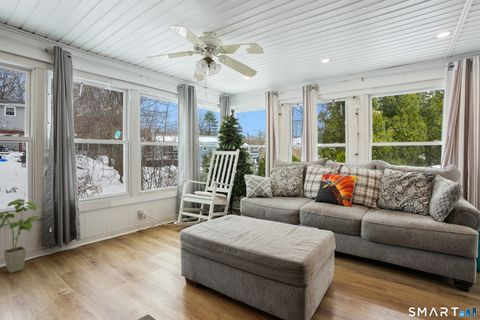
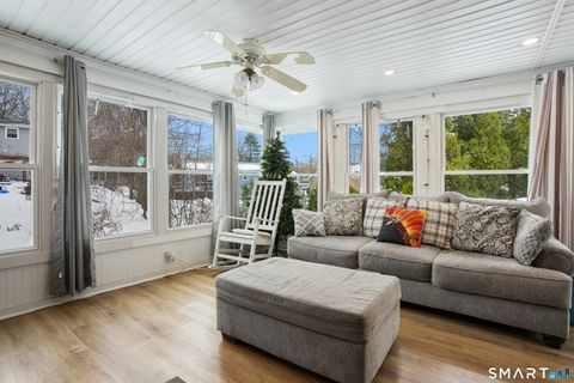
- house plant [0,198,43,274]
